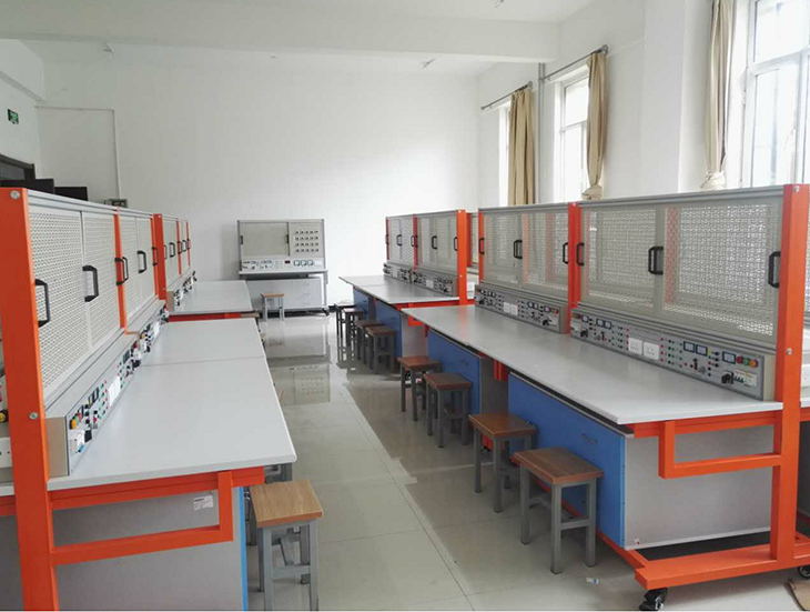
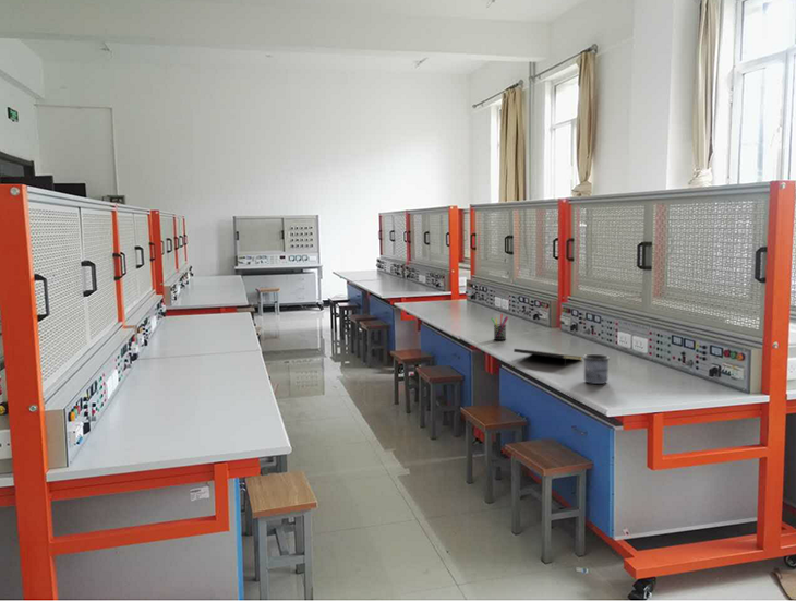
+ notepad [512,348,583,368]
+ mug [582,353,611,385]
+ pen holder [490,313,509,341]
